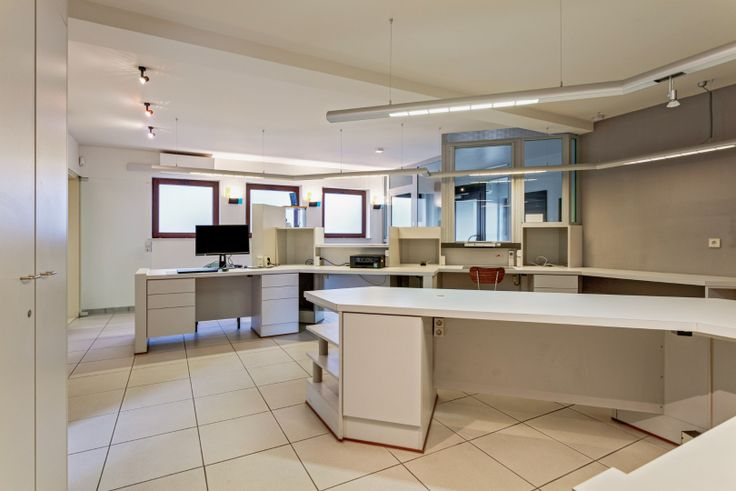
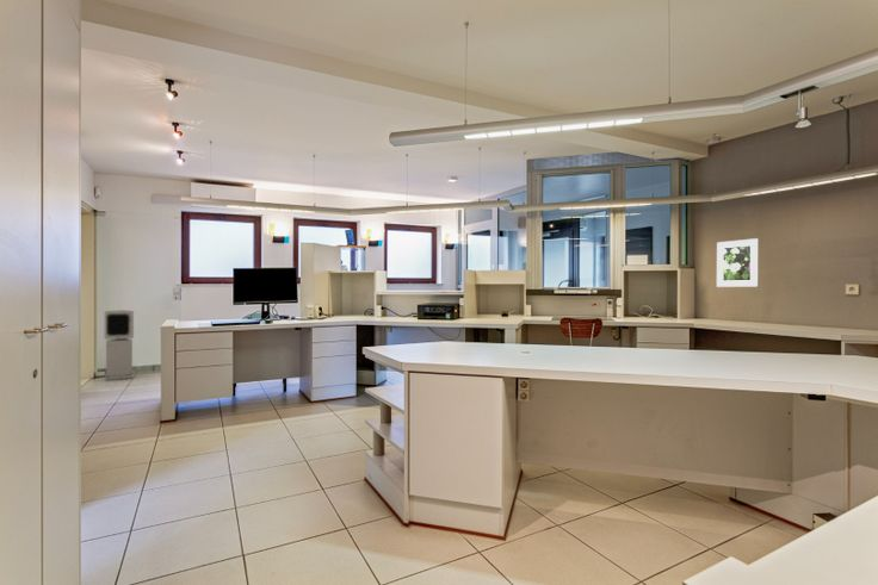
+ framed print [716,237,760,288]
+ air purifier [103,309,135,381]
